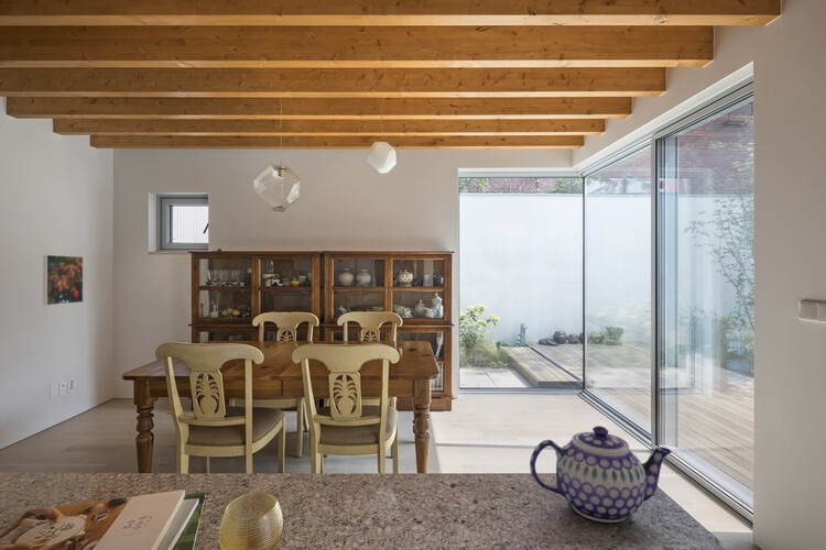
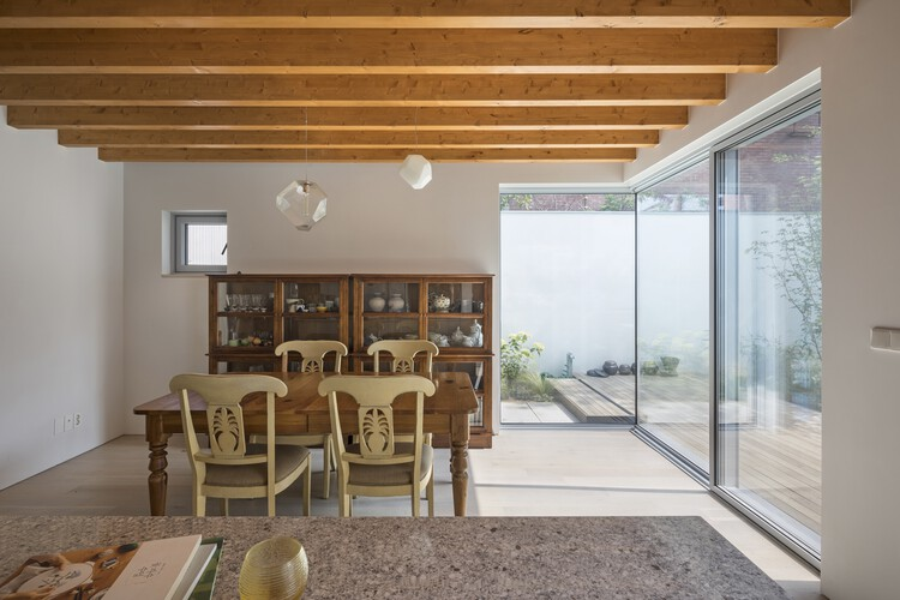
- teapot [529,425,673,524]
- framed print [42,254,84,307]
